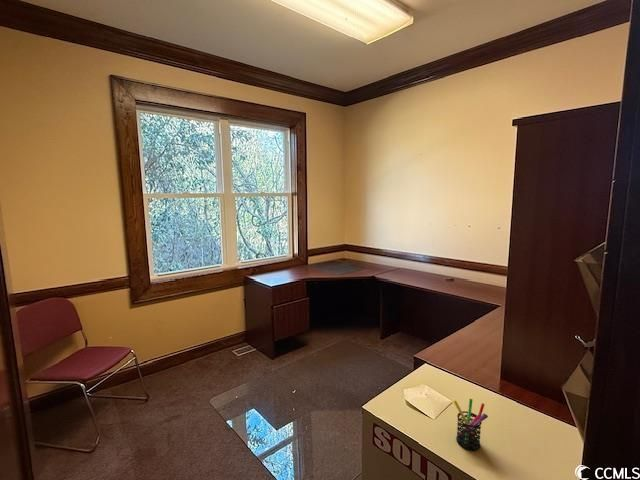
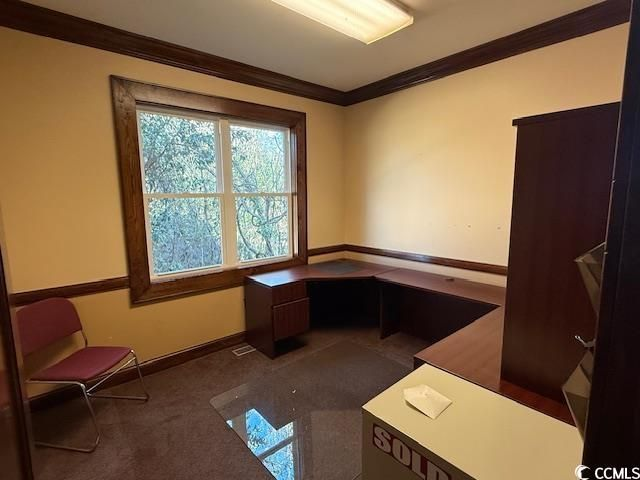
- pen holder [452,398,489,452]
